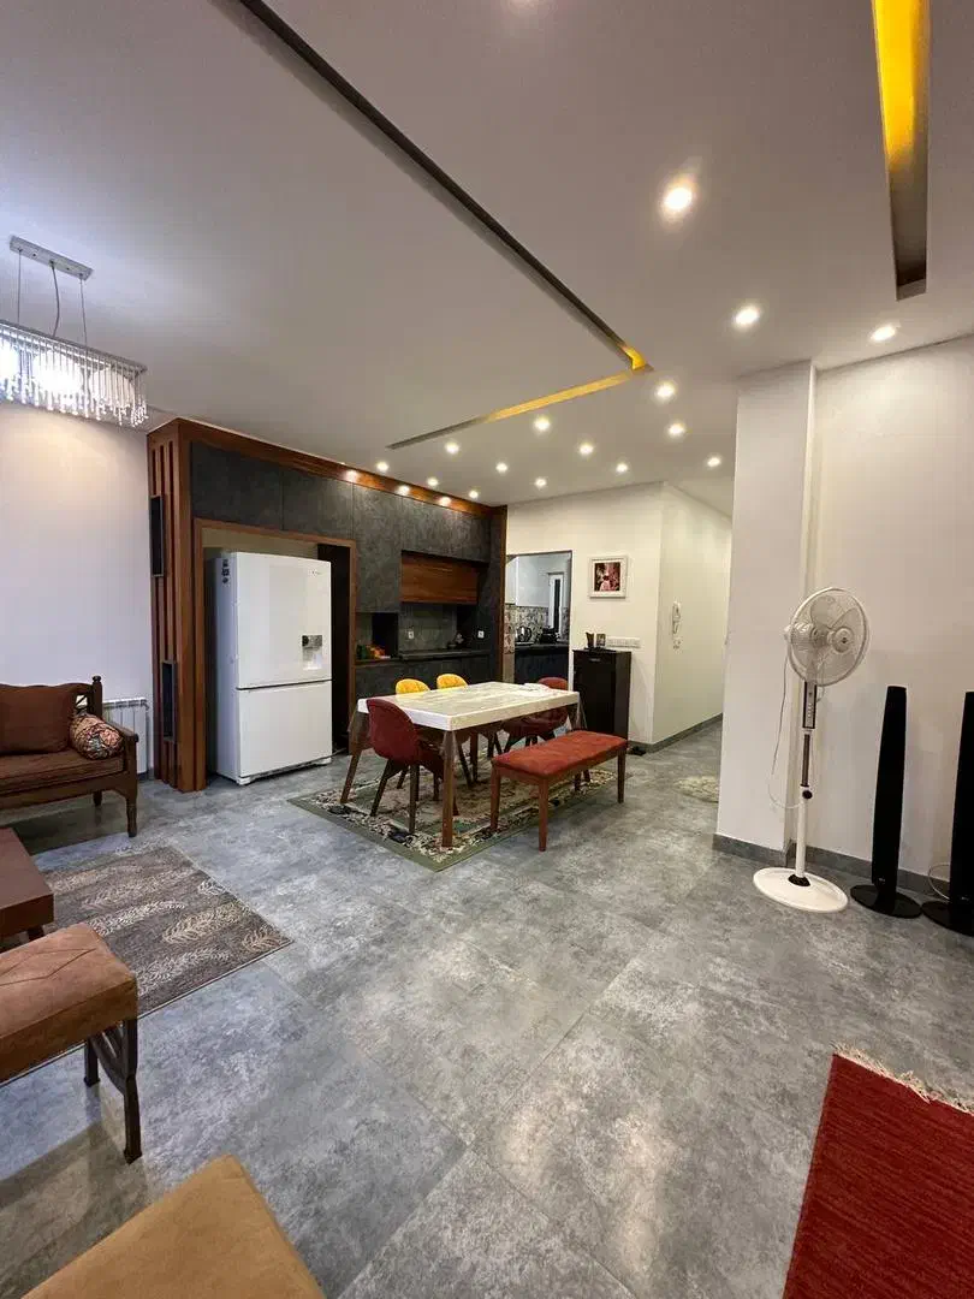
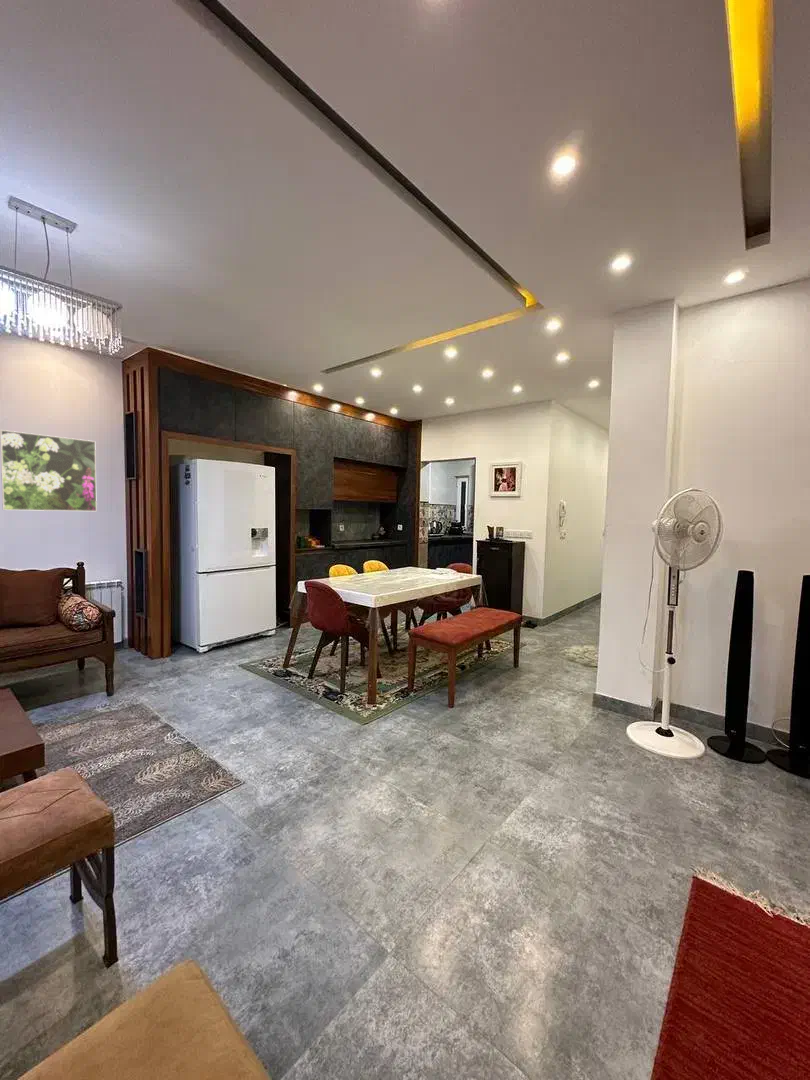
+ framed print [0,429,98,512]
